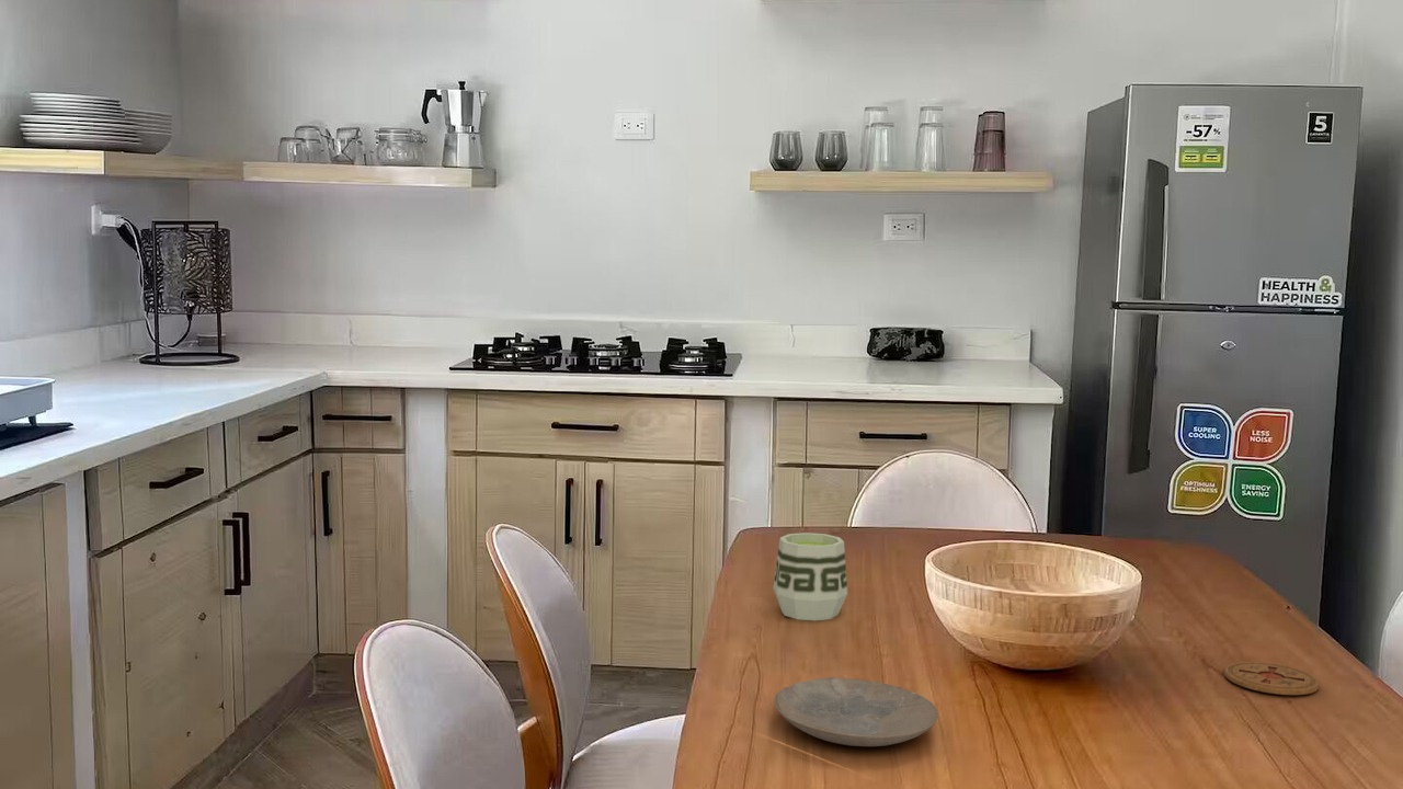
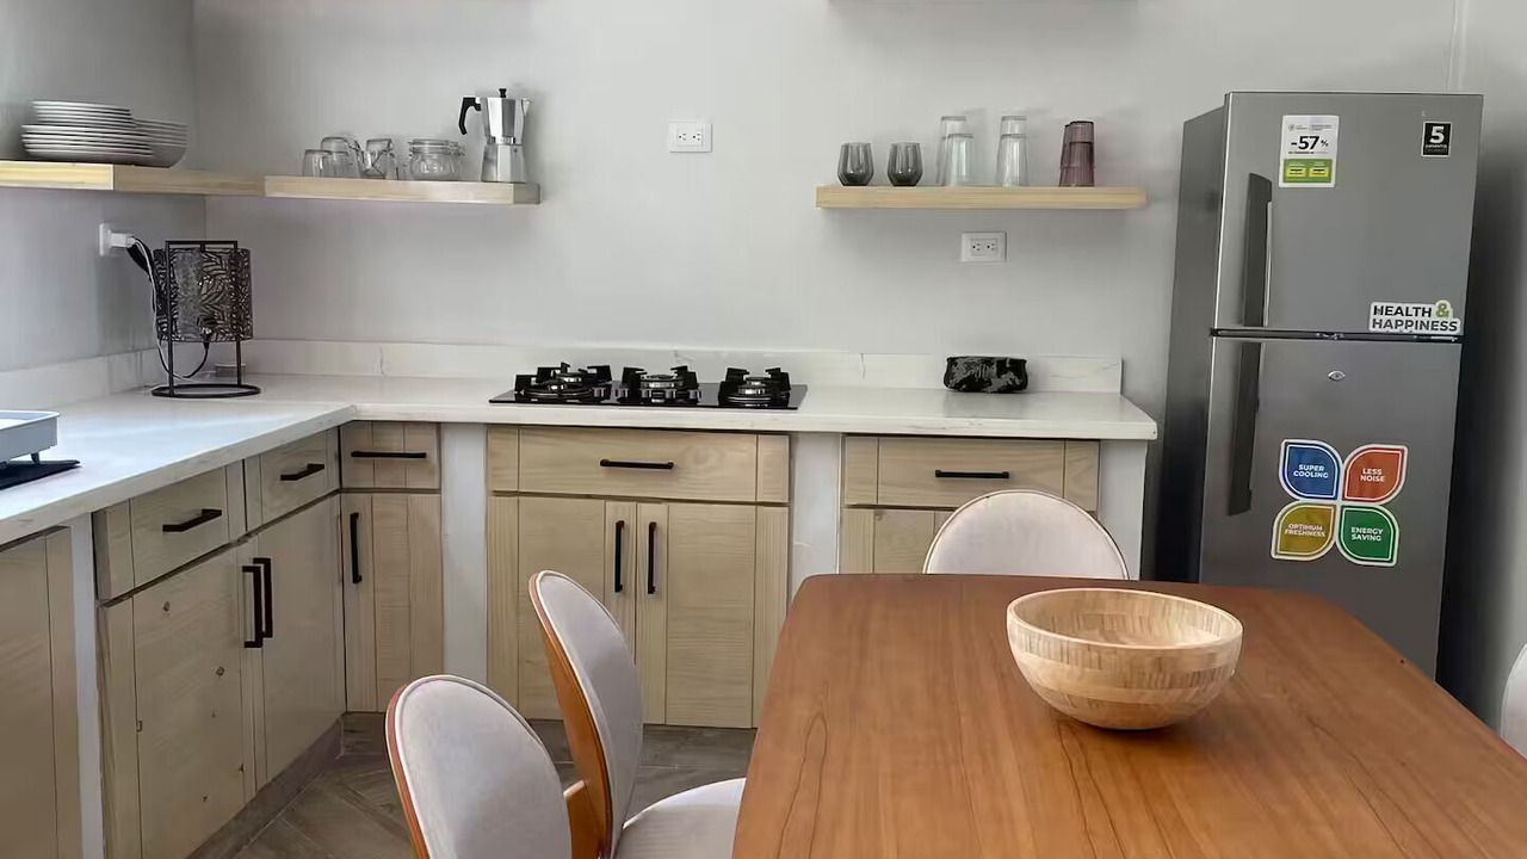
- plate [774,676,939,747]
- cup [773,531,848,622]
- coaster [1223,661,1321,696]
